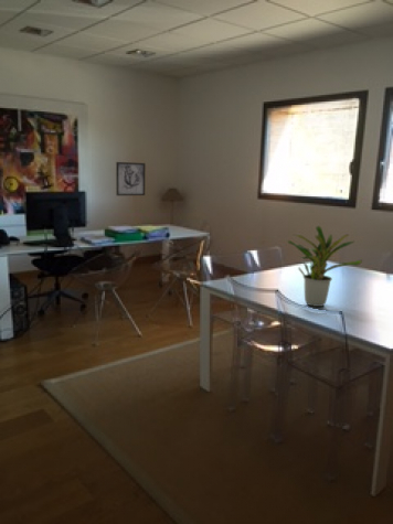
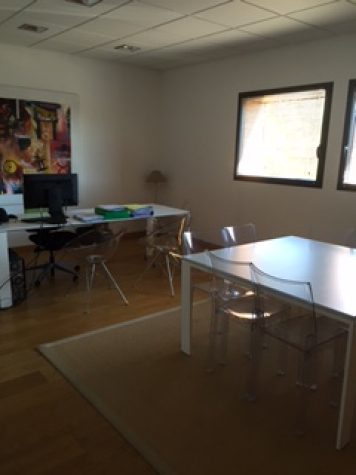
- wall art [115,161,146,196]
- potted plant [287,225,363,308]
